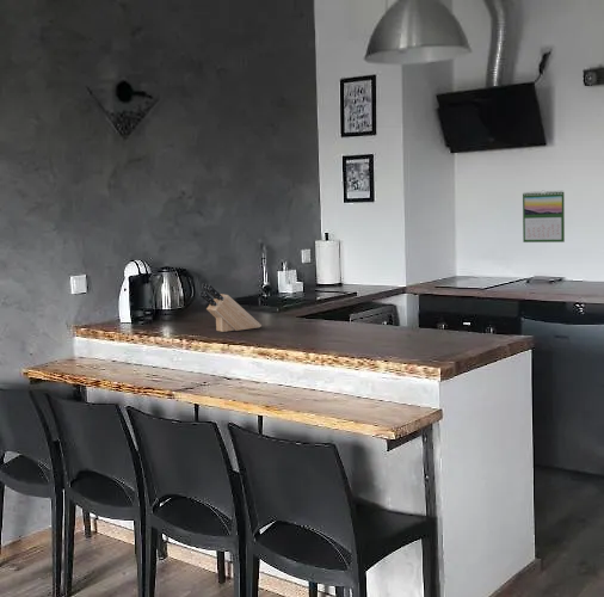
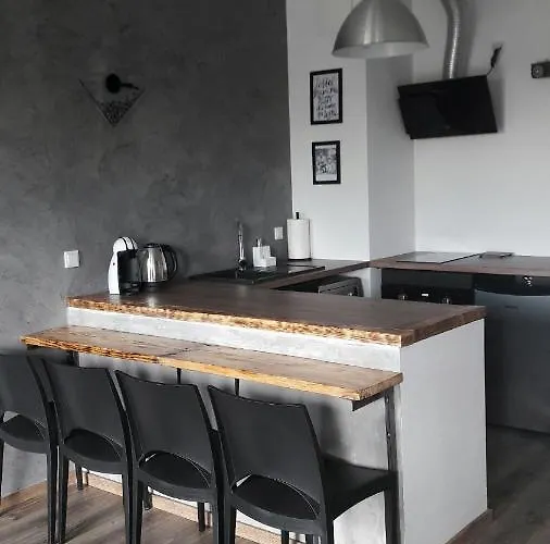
- knife block [199,282,263,333]
- calendar [522,190,566,244]
